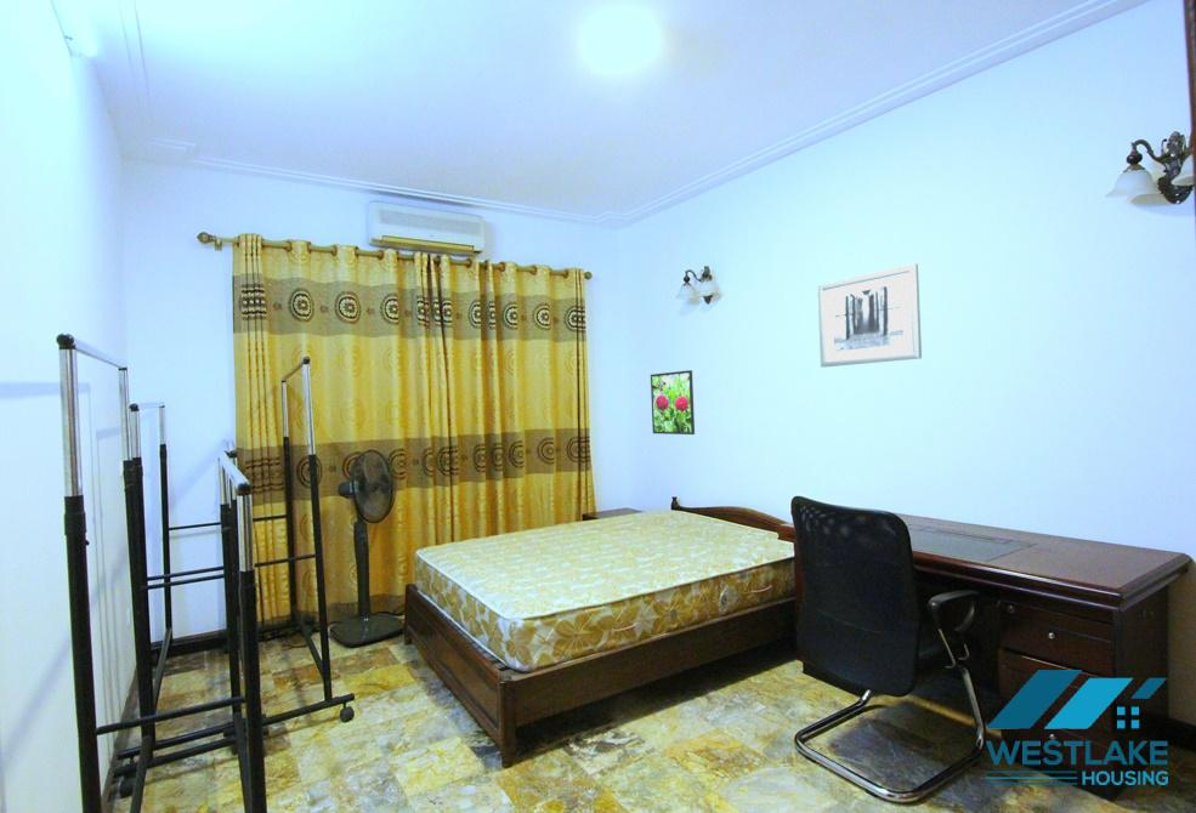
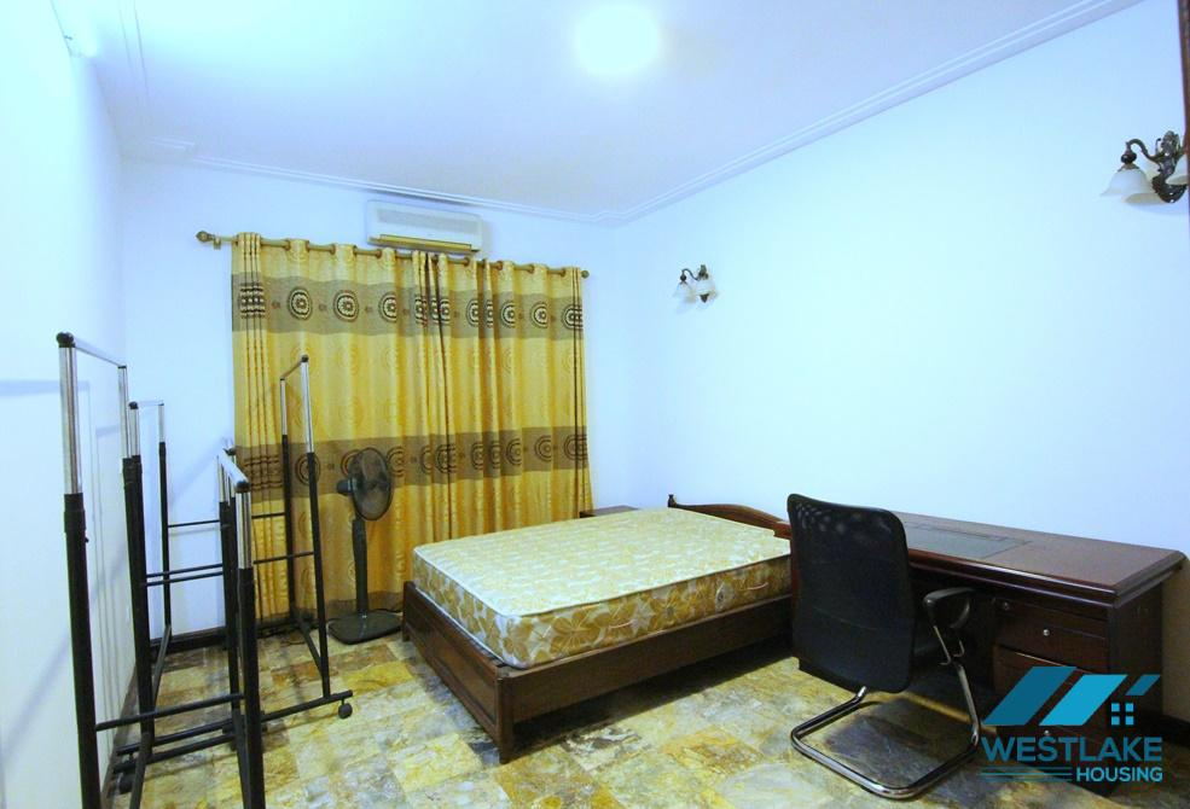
- wall art [816,262,923,368]
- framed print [650,369,696,436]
